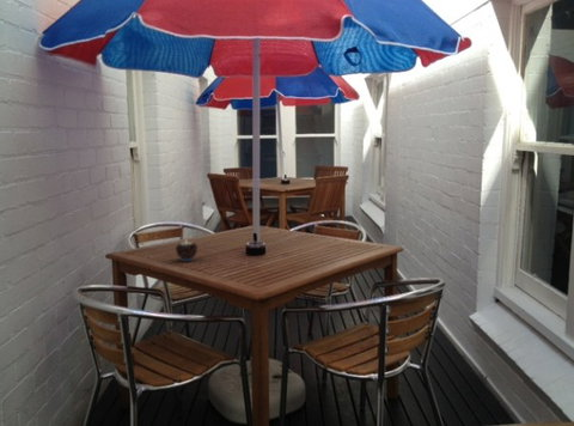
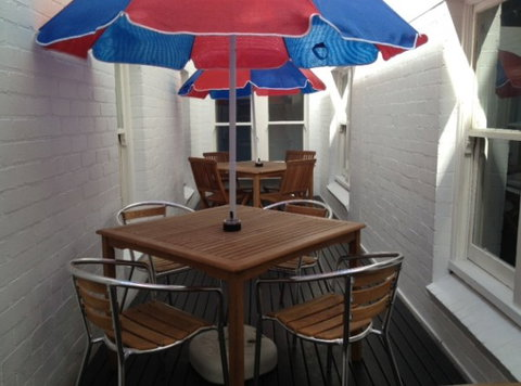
- candle [175,239,200,262]
